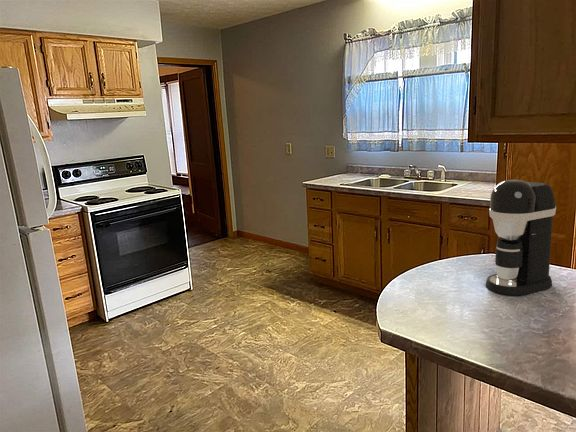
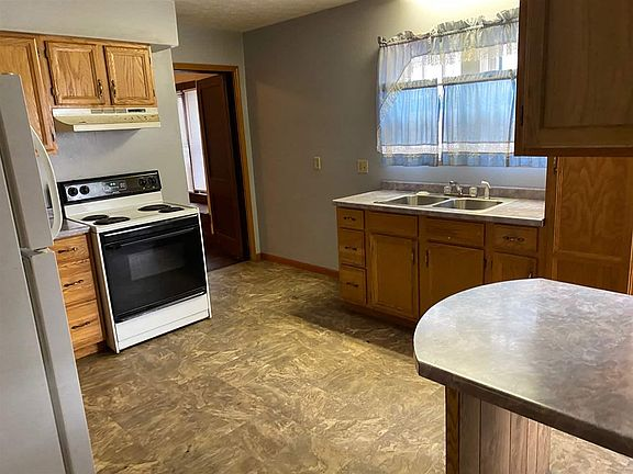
- coffee maker [485,179,557,296]
